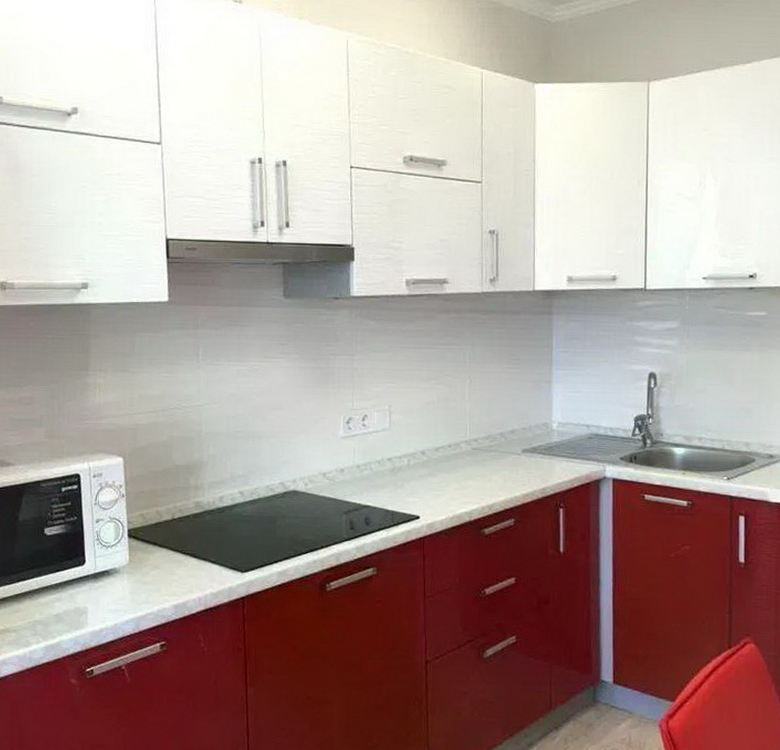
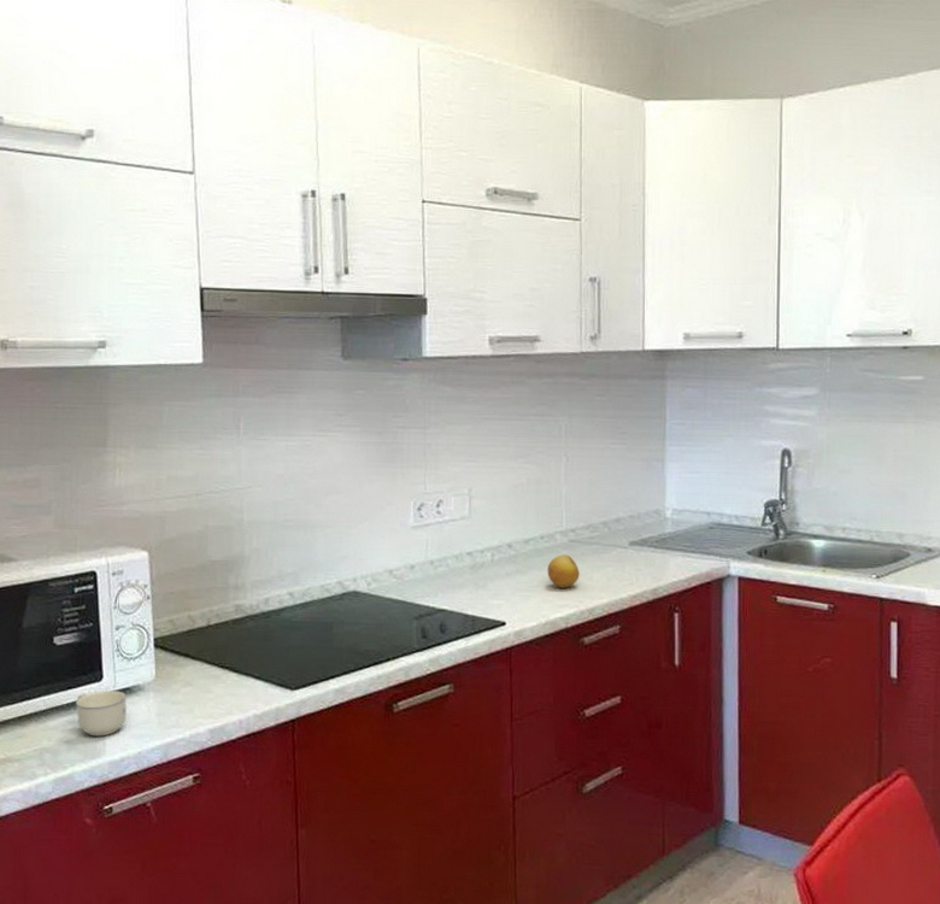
+ cup [75,689,128,736]
+ fruit [547,553,581,589]
